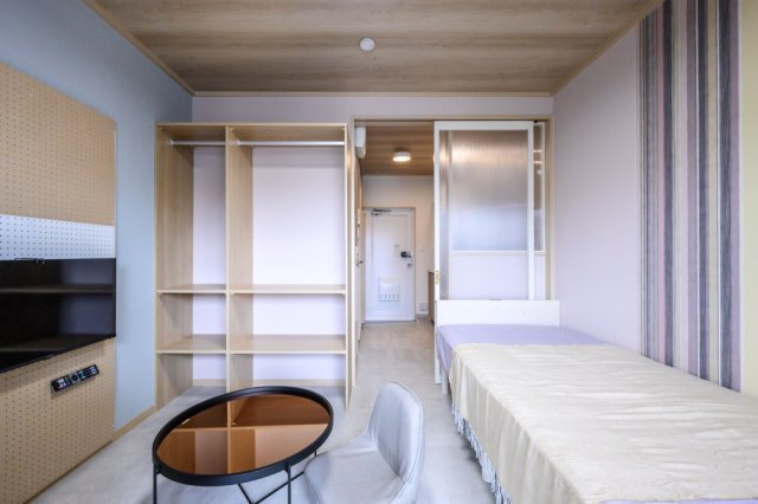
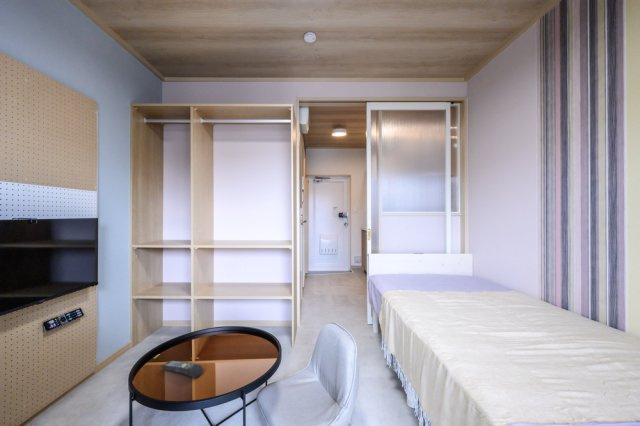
+ remote control [161,360,204,379]
